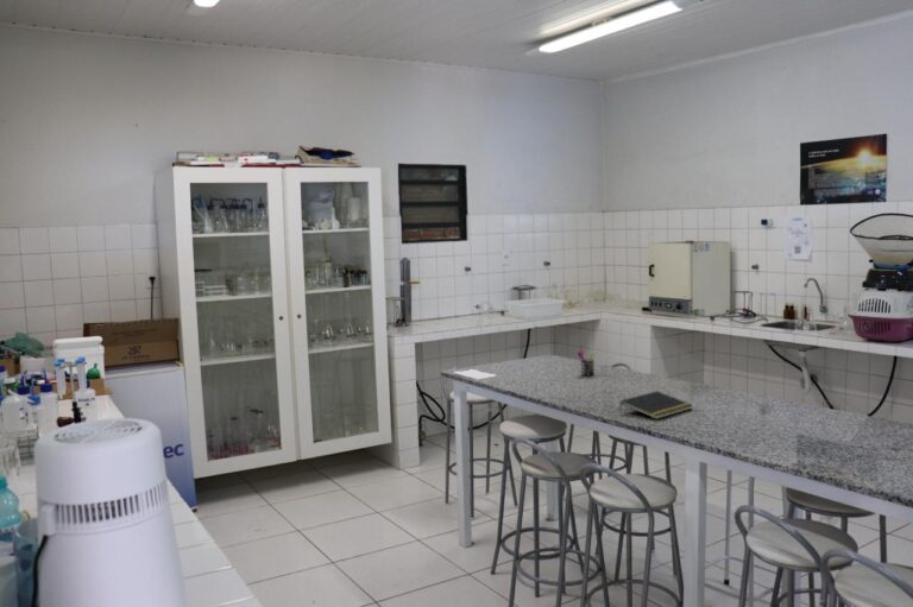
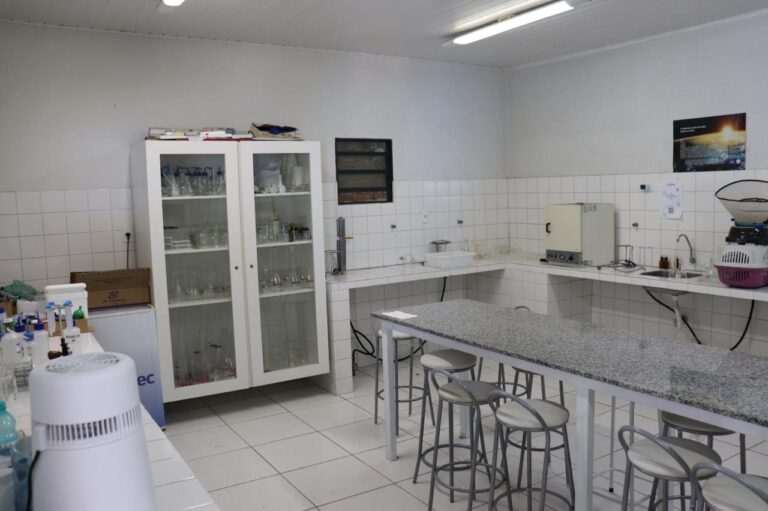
- pen holder [575,348,597,378]
- notepad [618,390,694,421]
